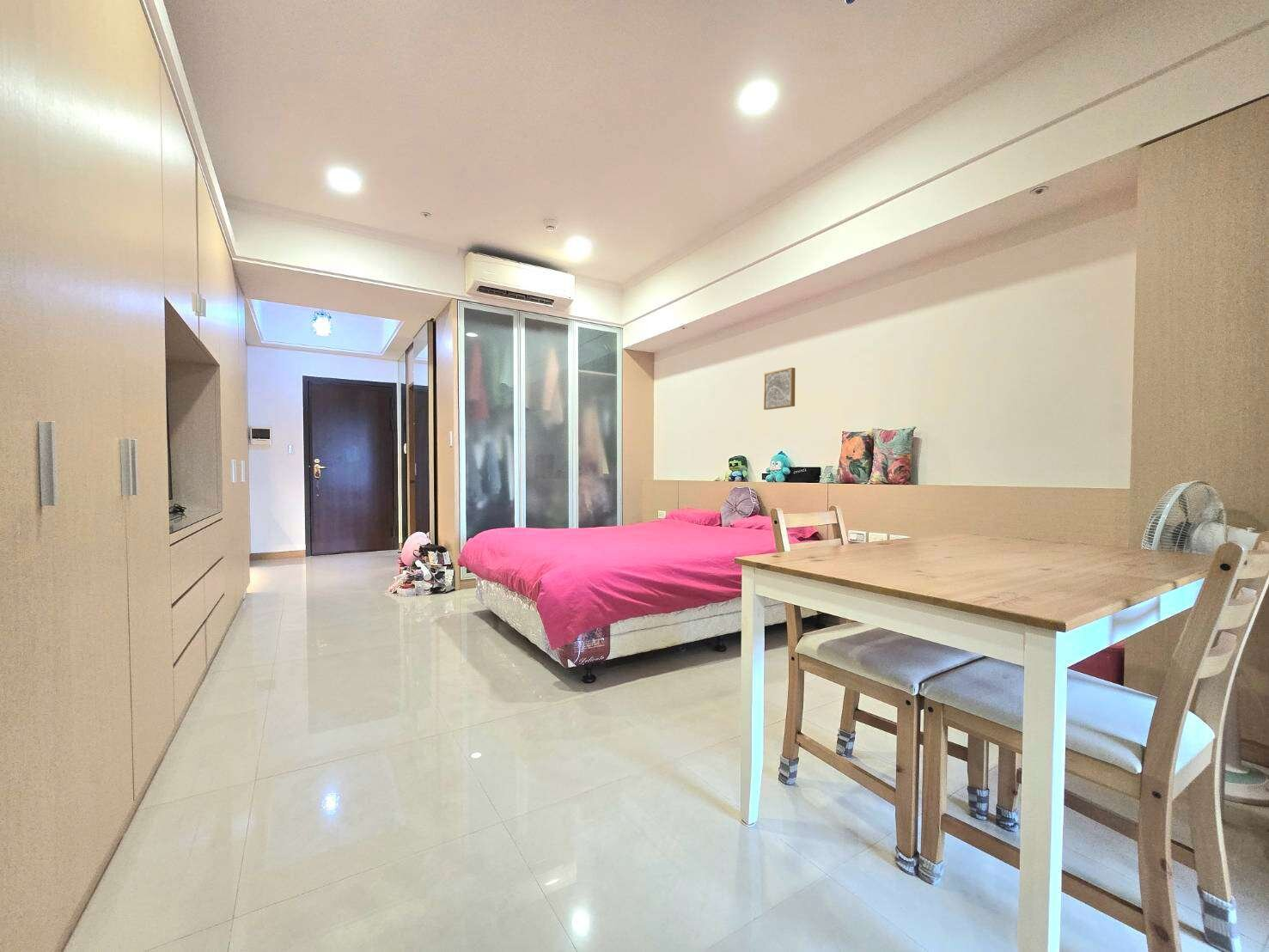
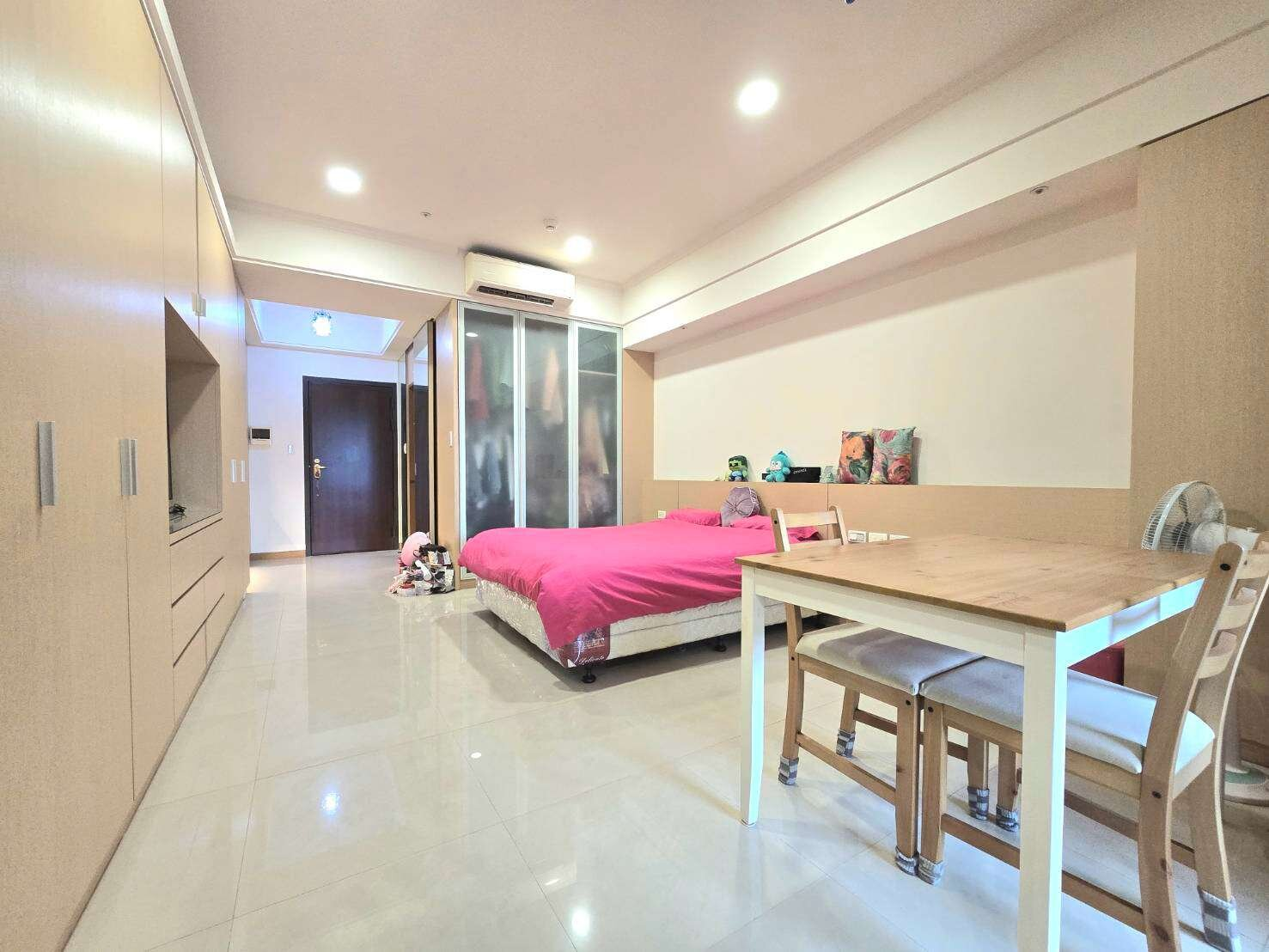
- wall art [763,367,796,411]
